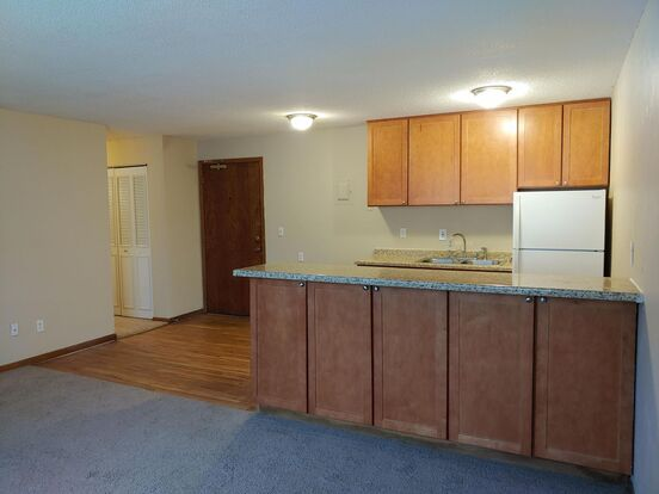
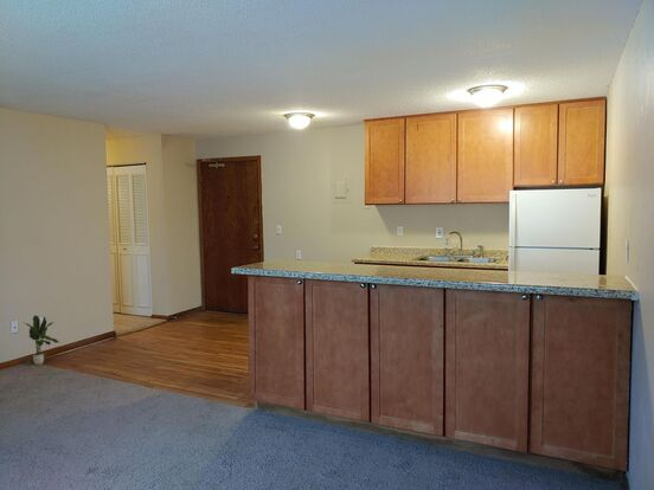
+ potted plant [21,315,59,366]
